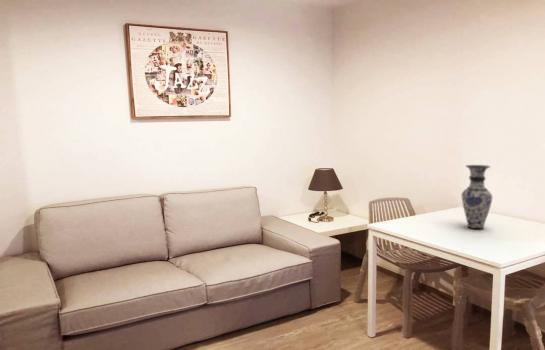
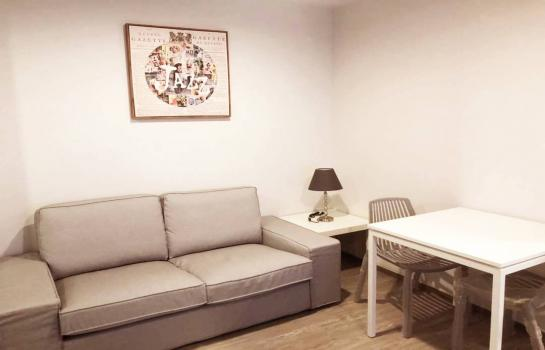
- vase [460,164,493,230]
